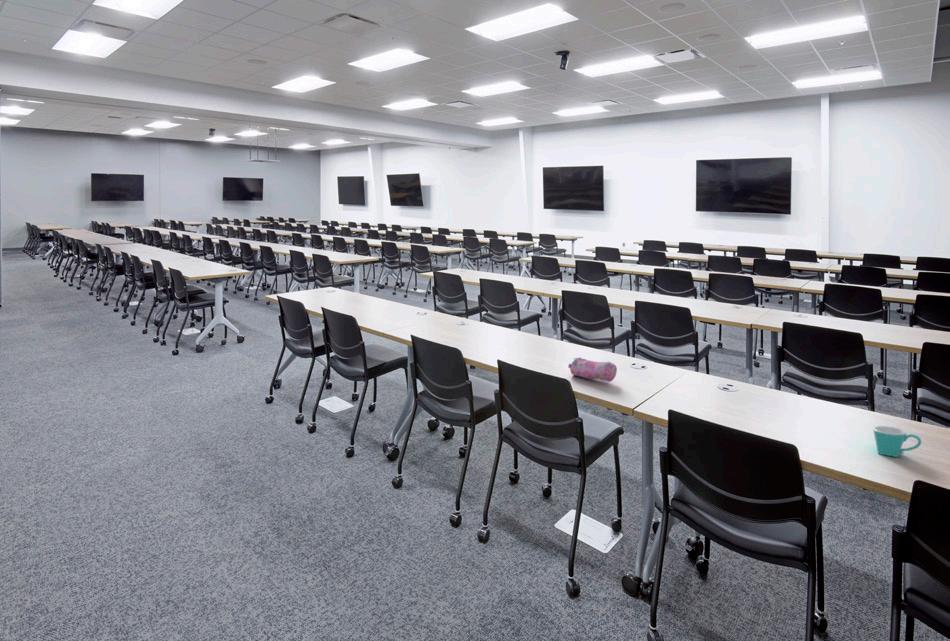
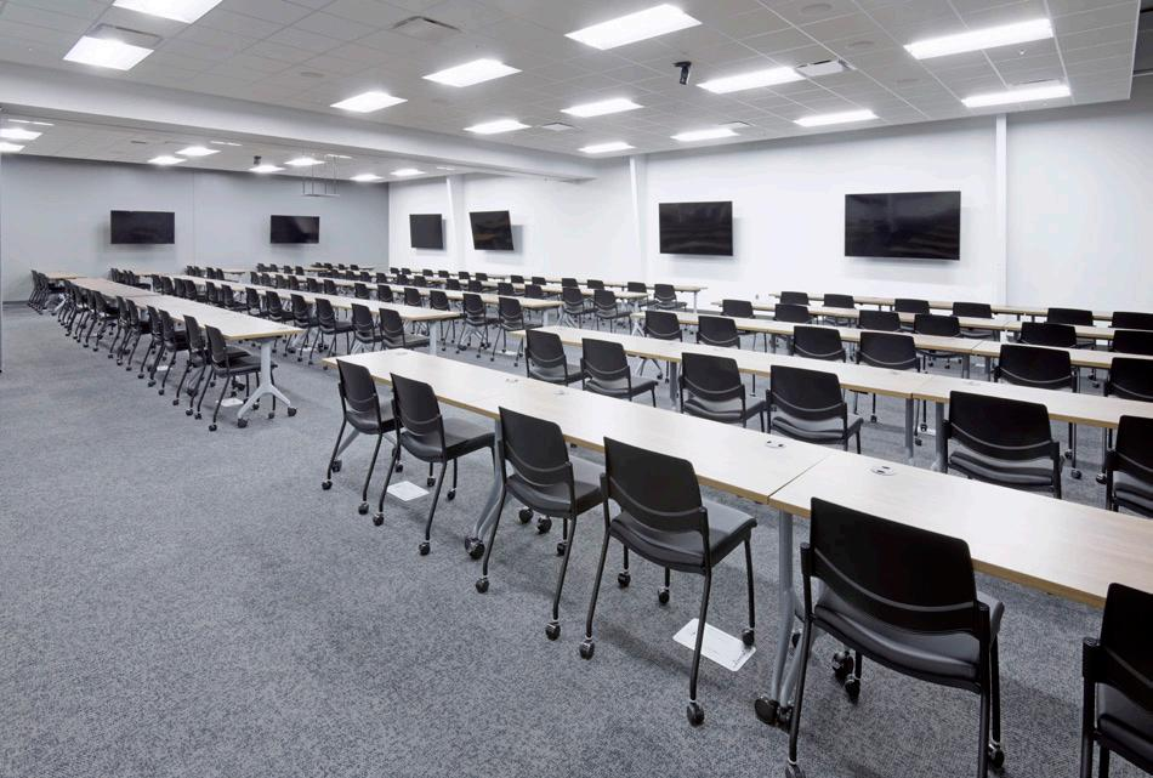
- pencil case [567,356,618,383]
- mug [872,425,922,458]
